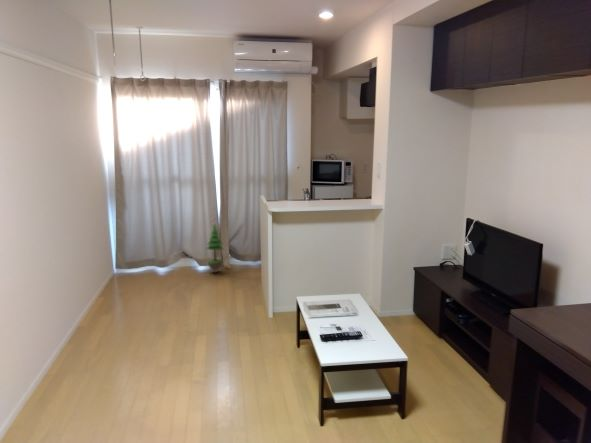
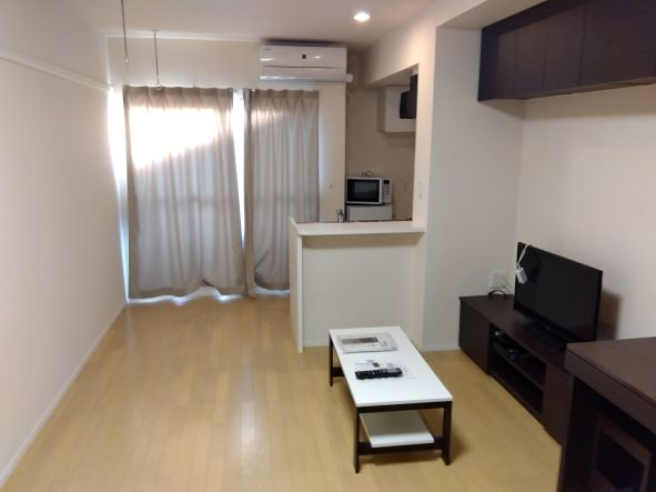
- potted tree [205,222,225,274]
